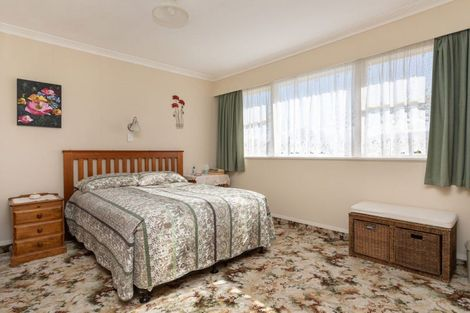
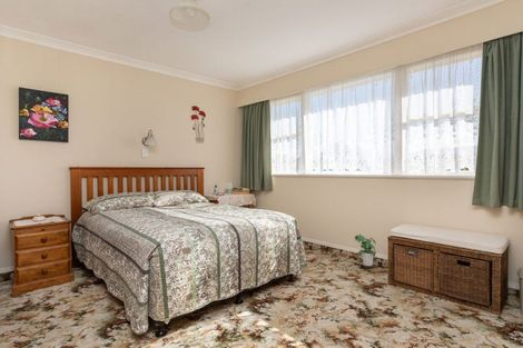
+ potted plant [354,233,377,267]
